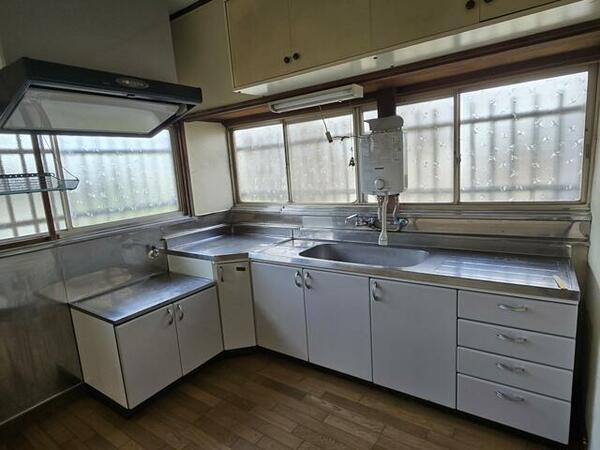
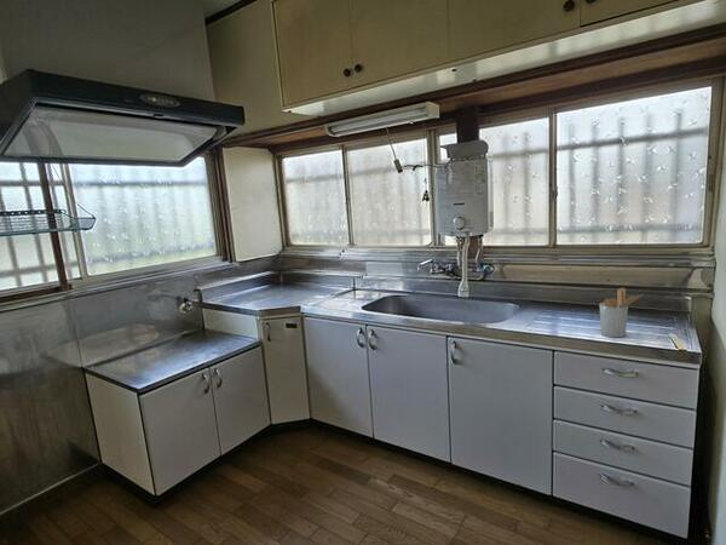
+ utensil holder [598,287,645,339]
